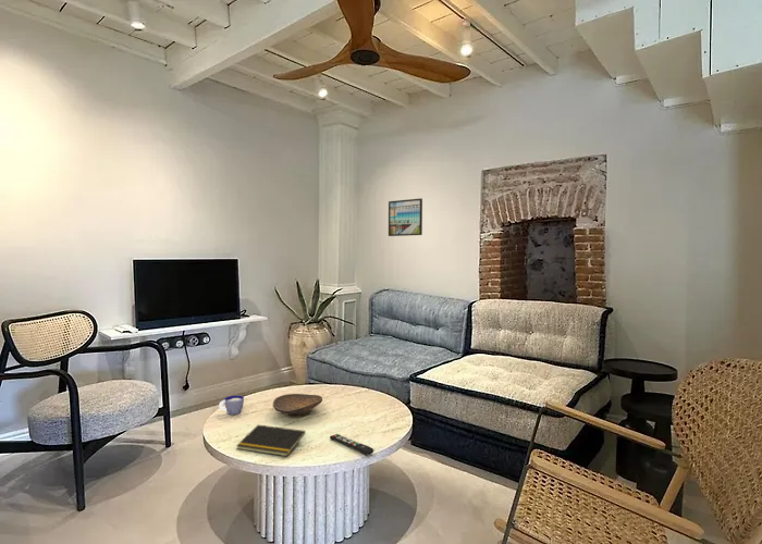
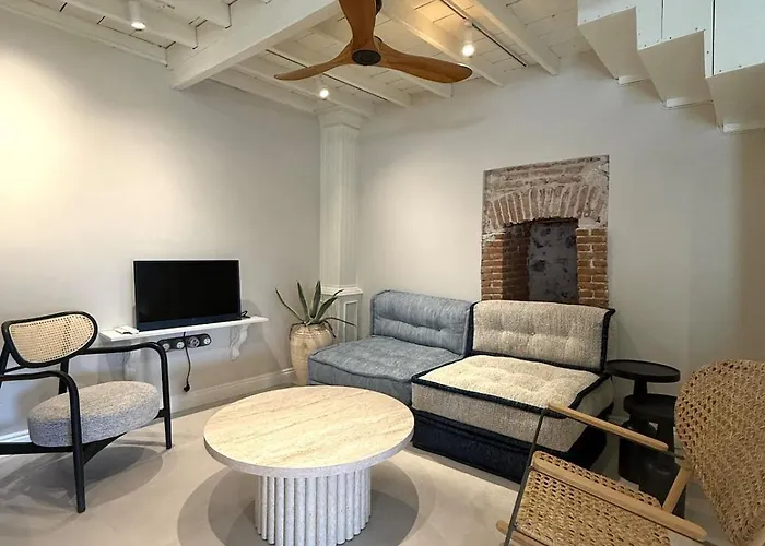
- notepad [235,423,307,457]
- cup [218,395,245,416]
- remote control [329,433,374,456]
- decorative bowl [272,393,323,418]
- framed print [388,197,423,237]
